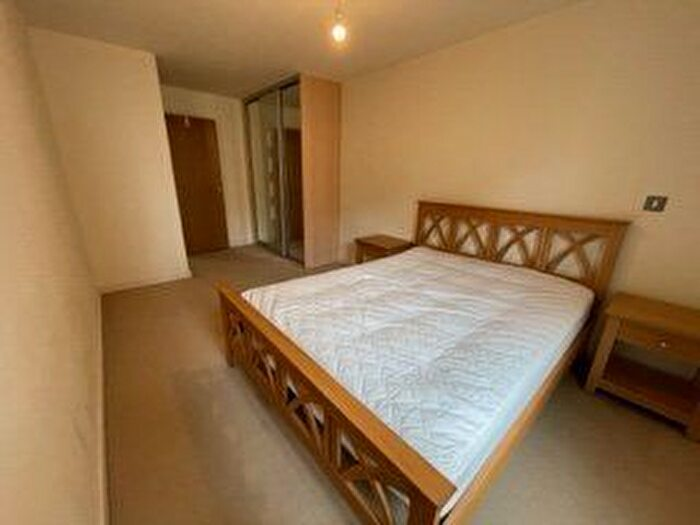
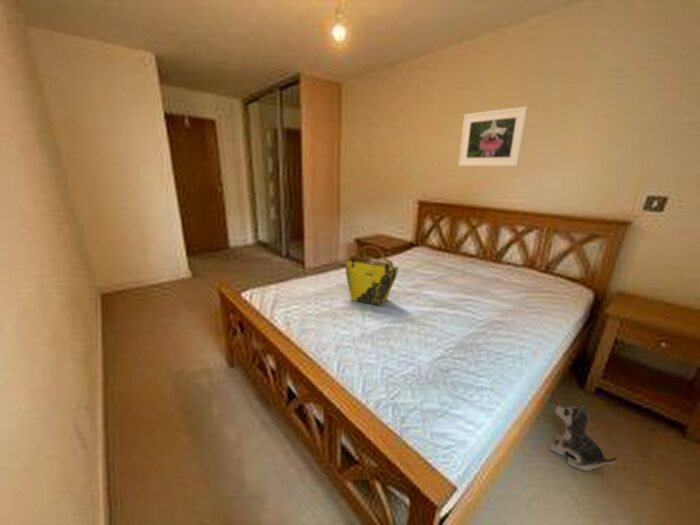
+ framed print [457,105,529,167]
+ tote bag [344,244,400,307]
+ plush toy [548,403,619,472]
